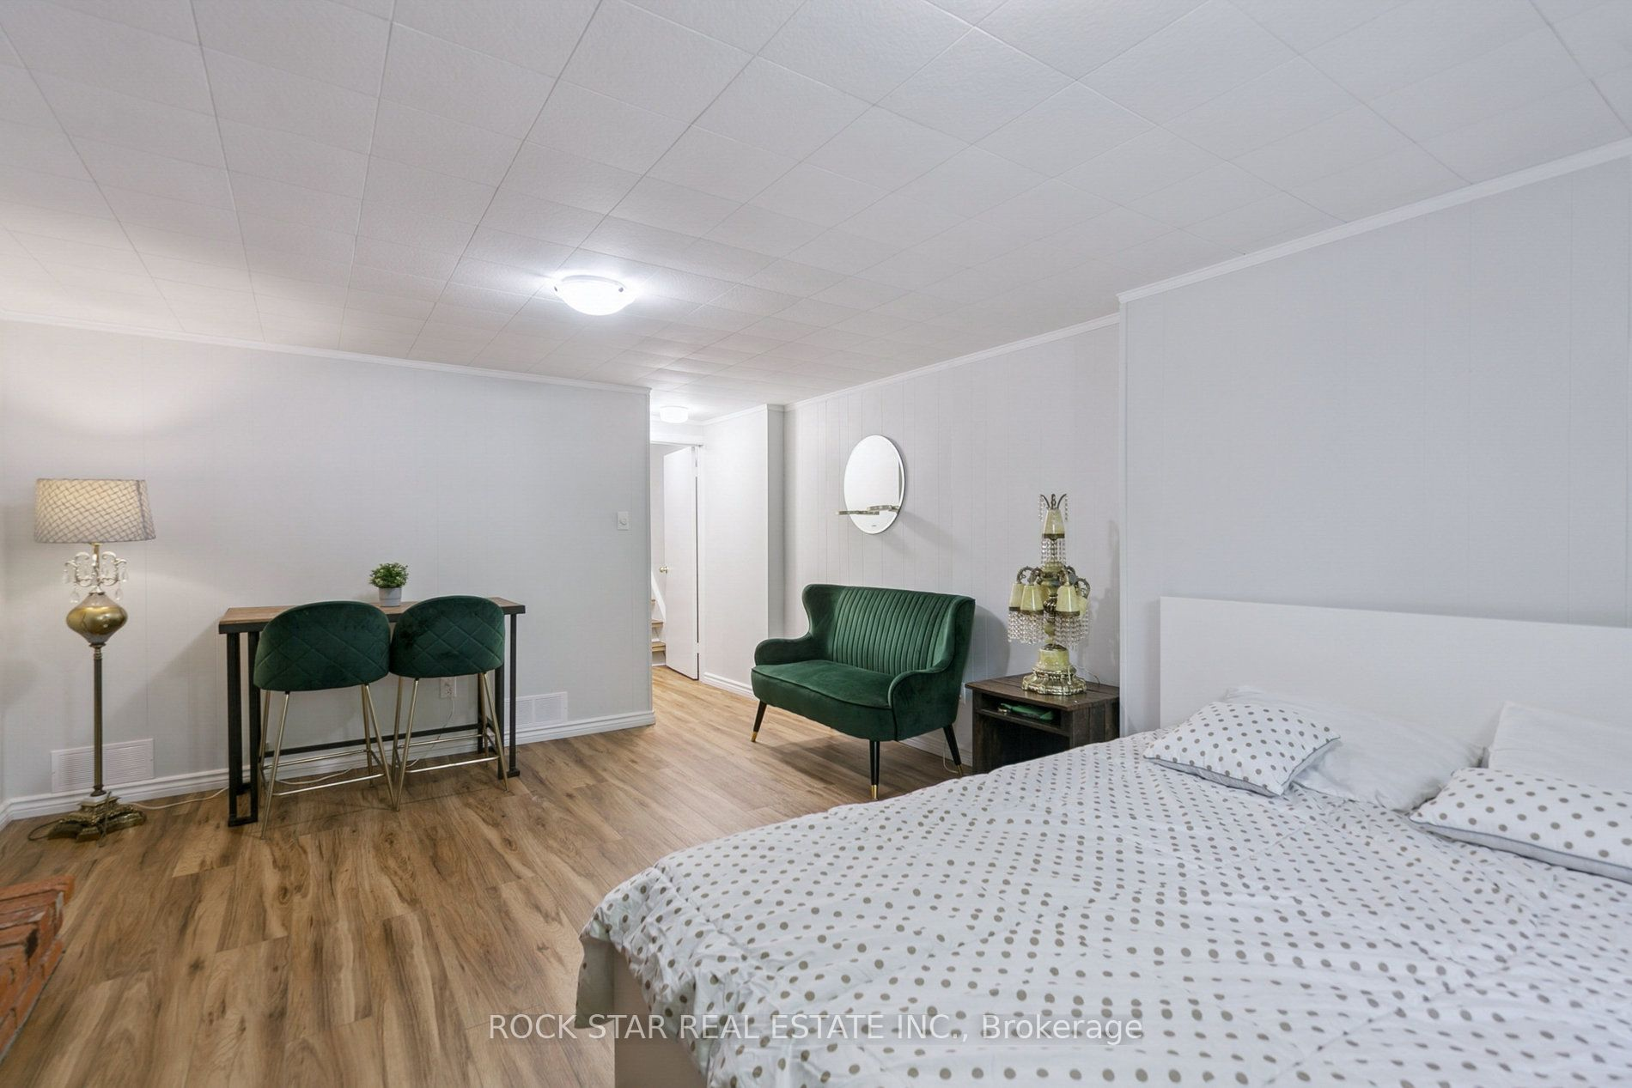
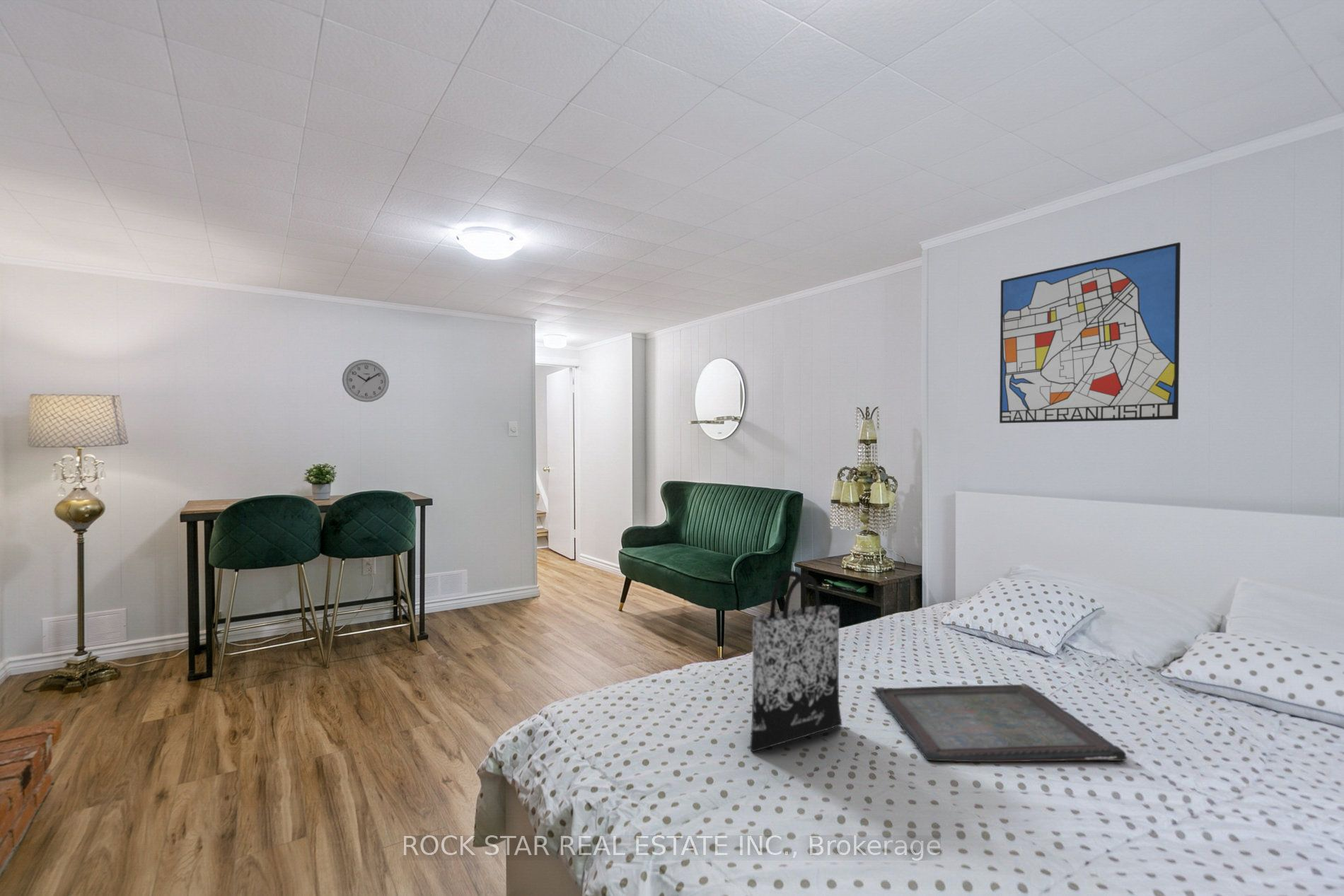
+ tote bag [750,570,842,752]
+ serving tray [874,684,1128,762]
+ wall clock [342,359,390,403]
+ wall art [999,242,1181,424]
